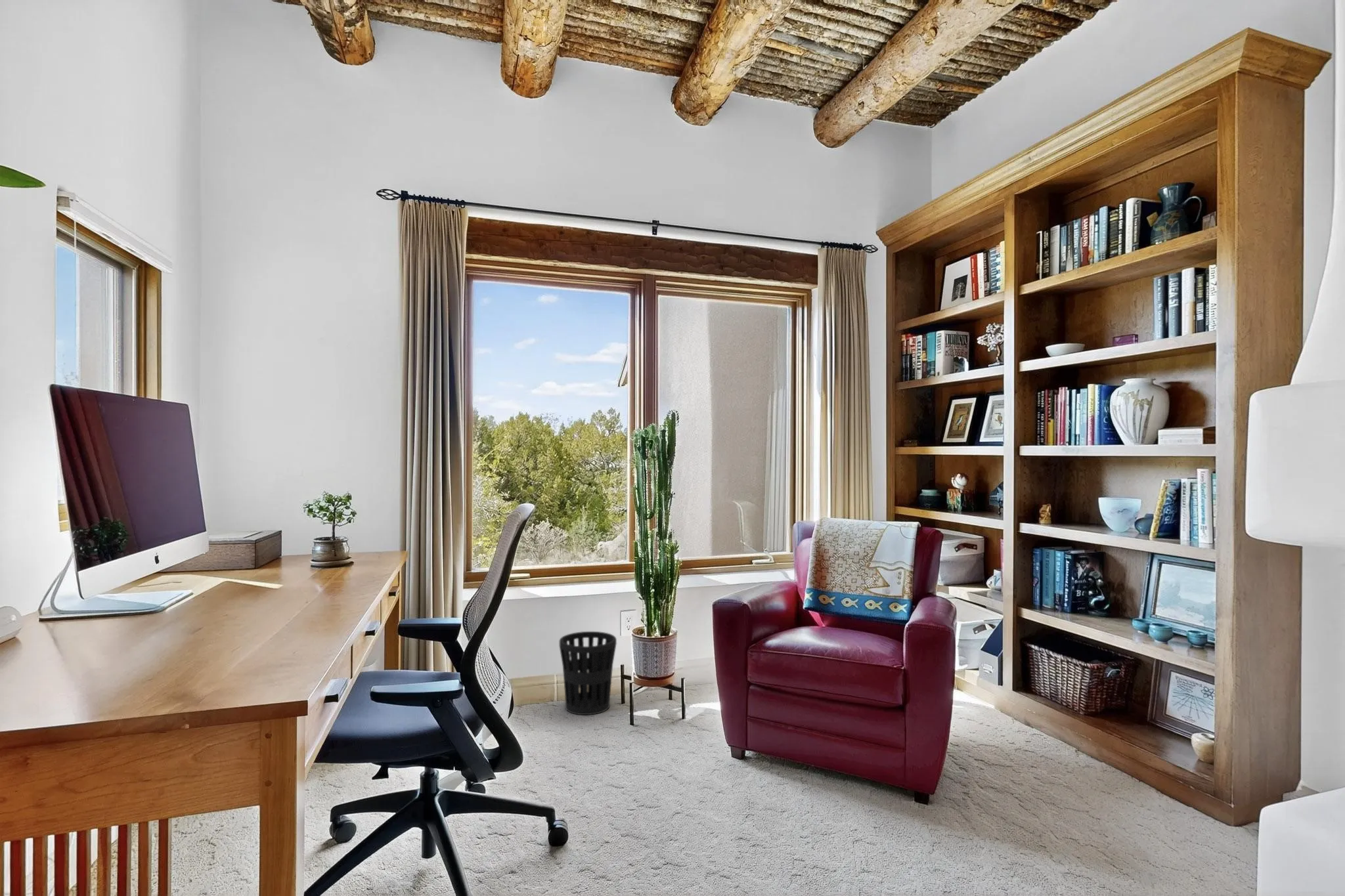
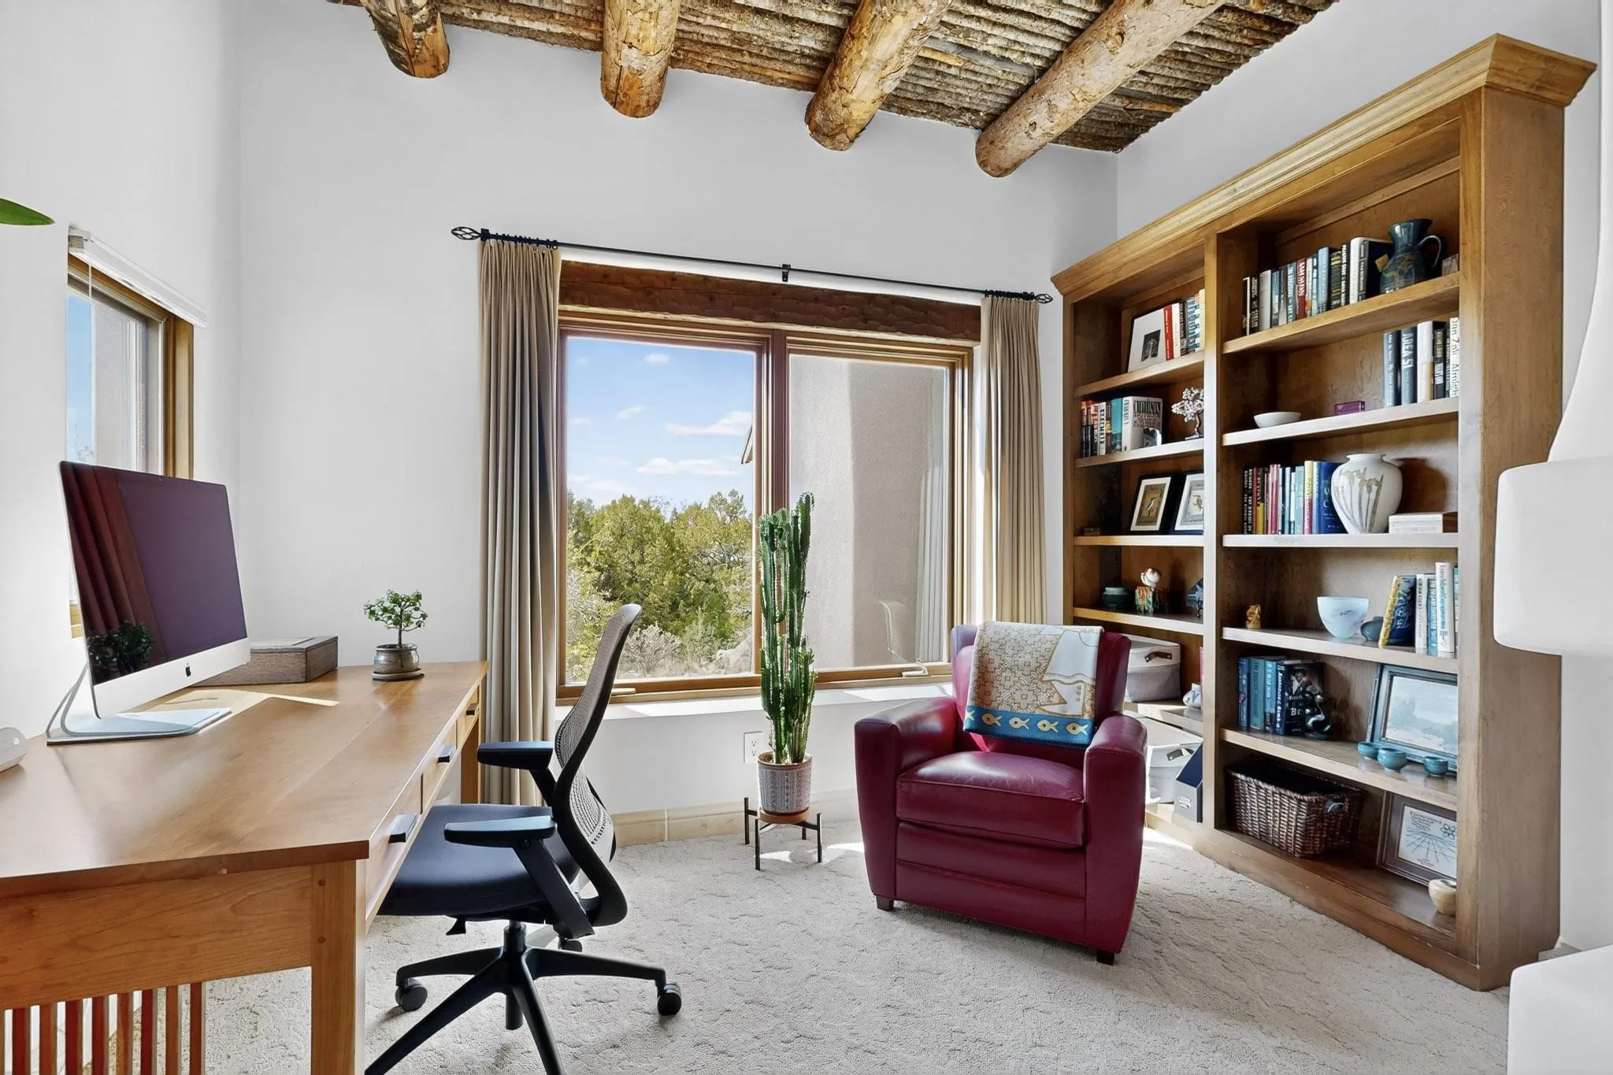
- wastebasket [559,631,617,715]
